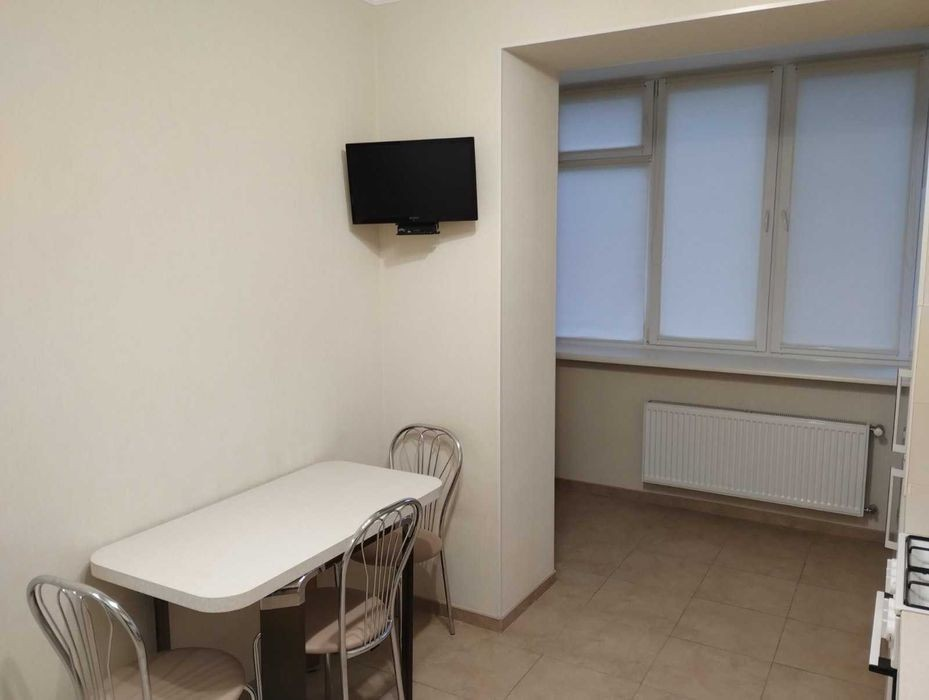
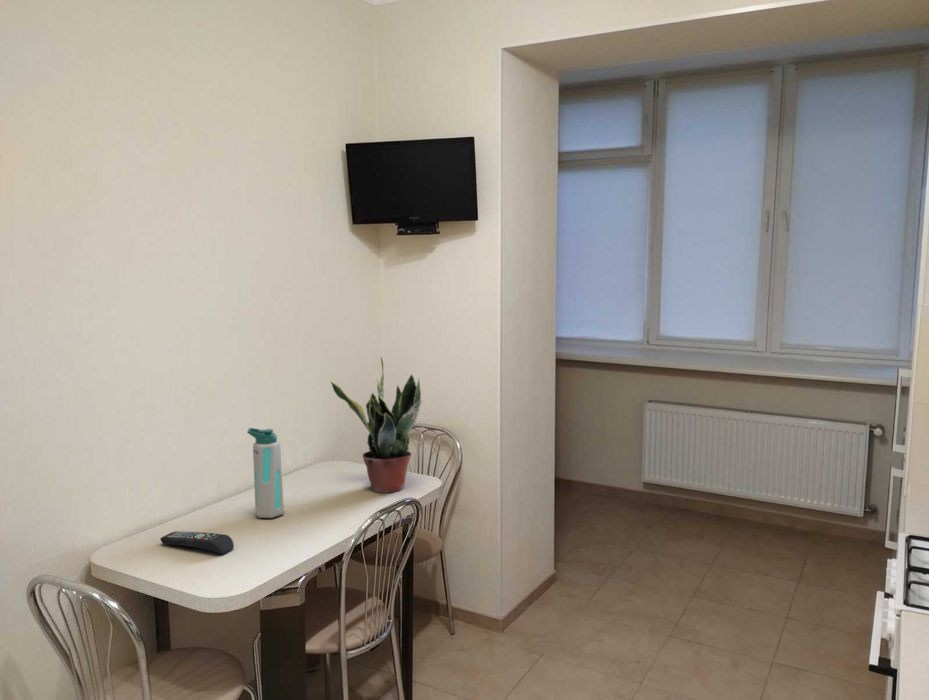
+ potted plant [330,356,423,494]
+ remote control [159,530,235,555]
+ water bottle [246,427,285,519]
